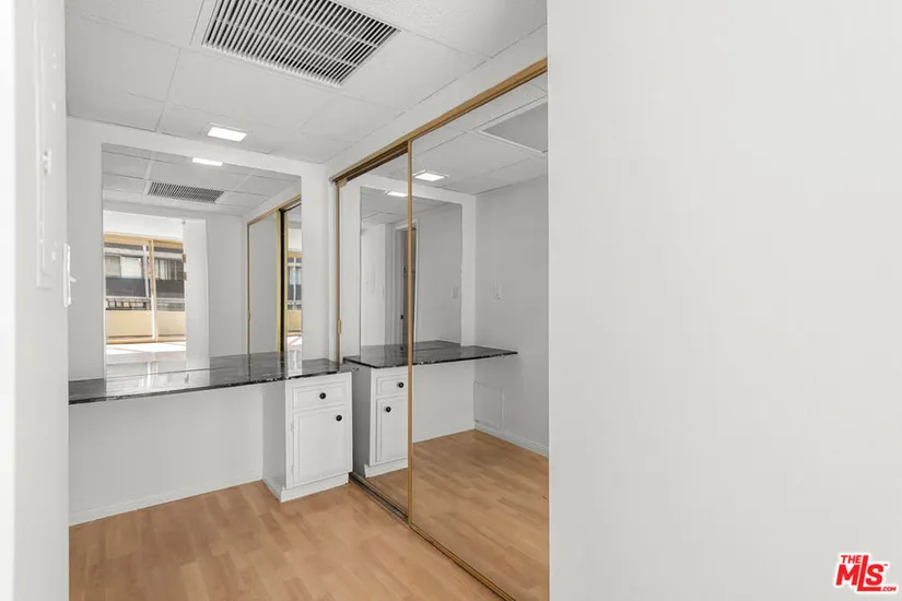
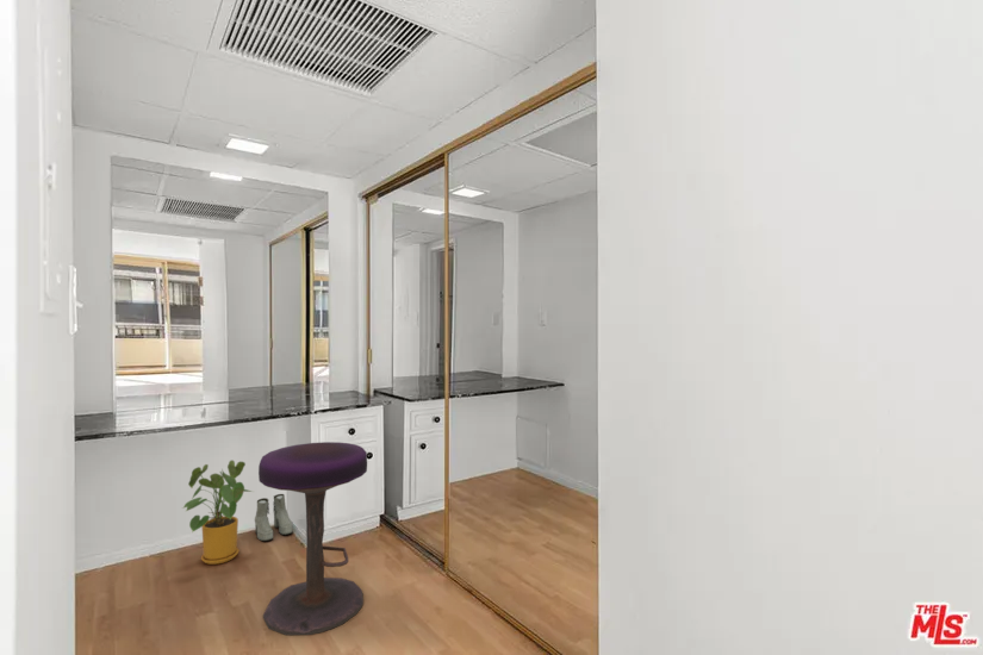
+ house plant [181,460,254,566]
+ stool [257,441,368,636]
+ boots [254,493,293,542]
